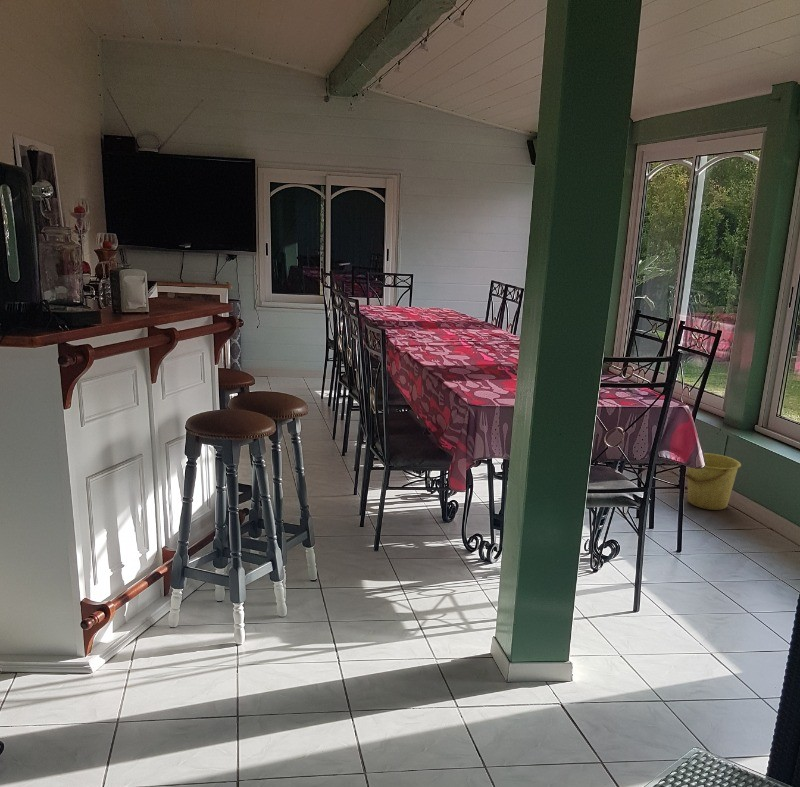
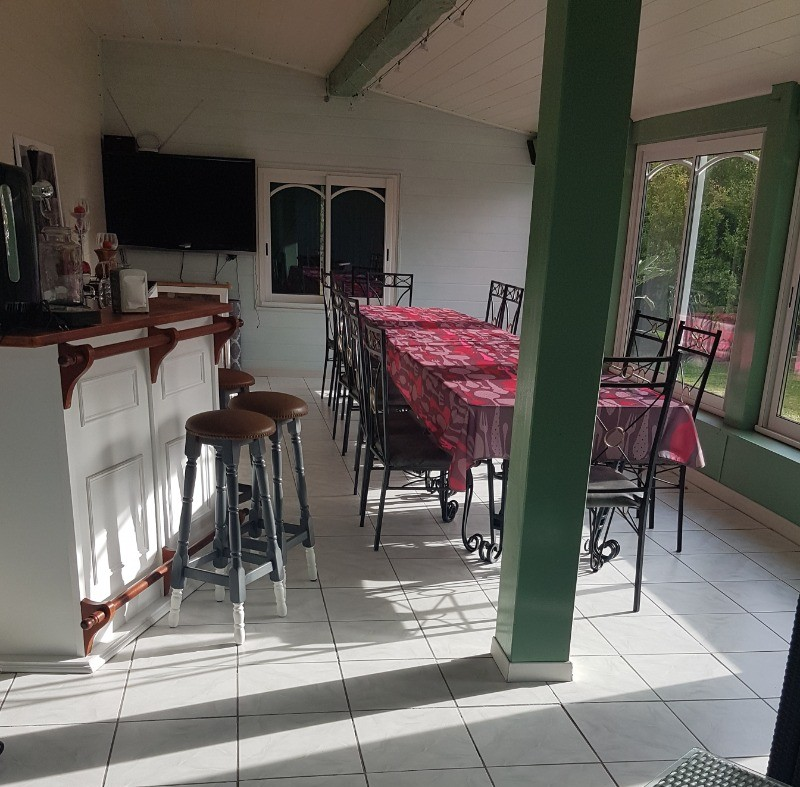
- bucket [684,452,742,511]
